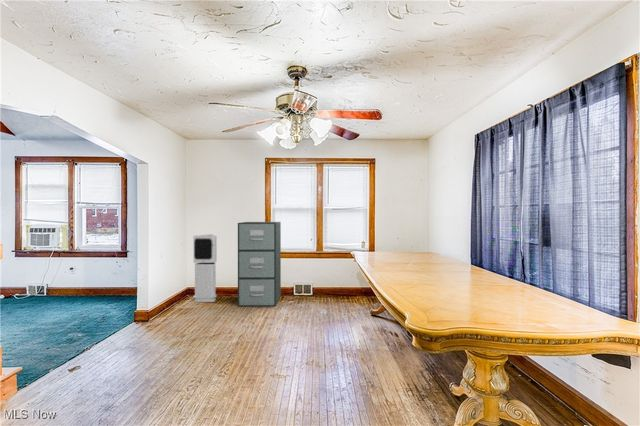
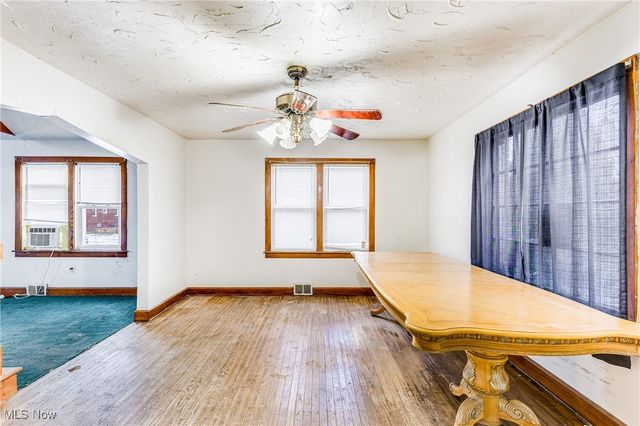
- filing cabinet [237,221,282,307]
- air purifier [192,233,218,303]
